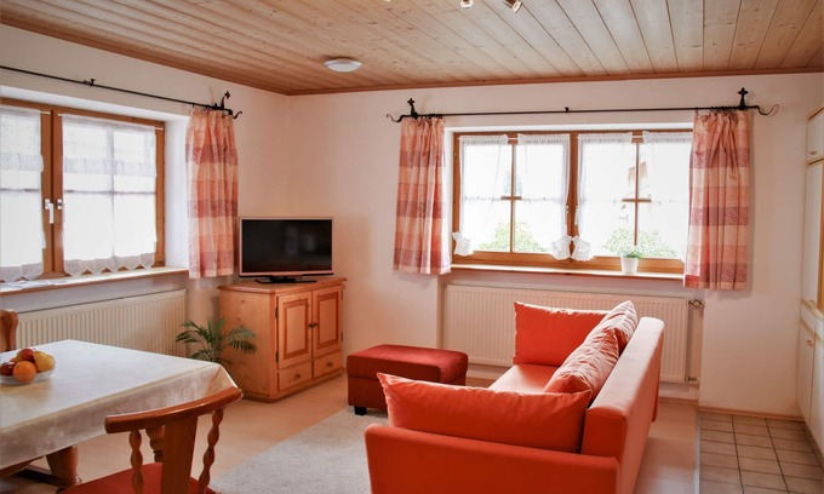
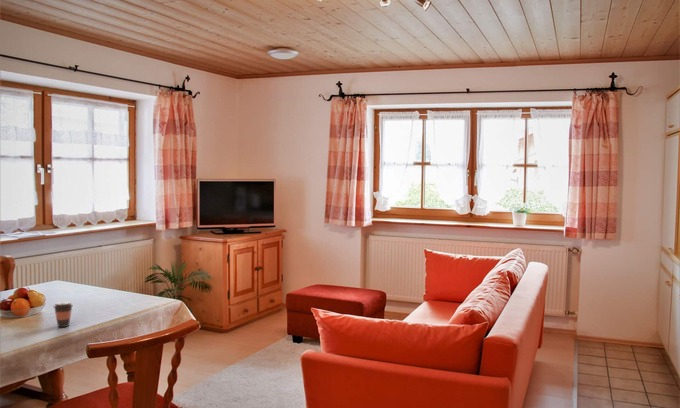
+ coffee cup [52,301,74,328]
